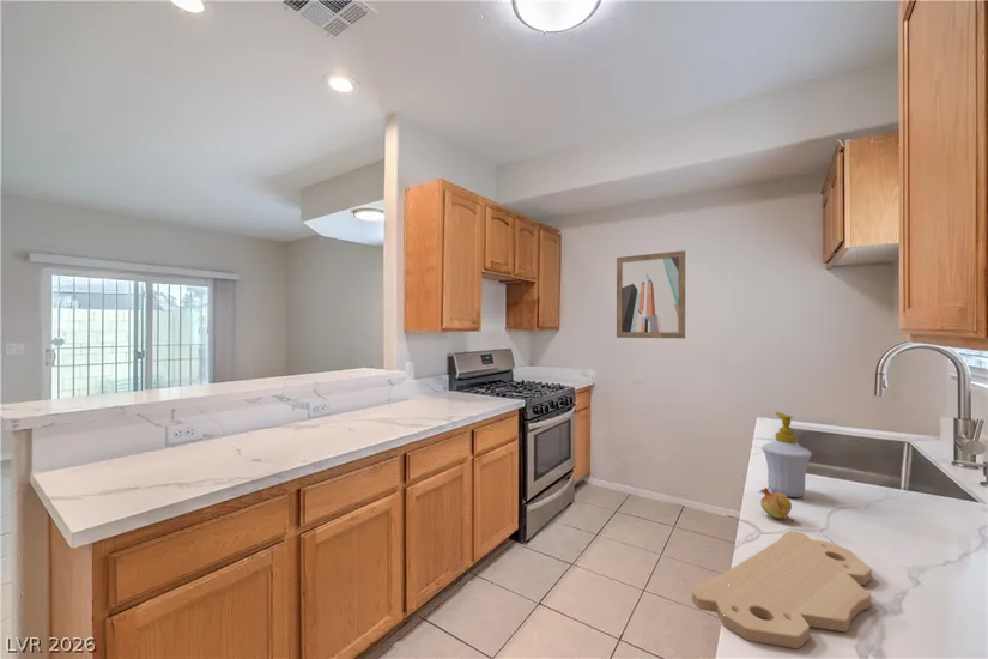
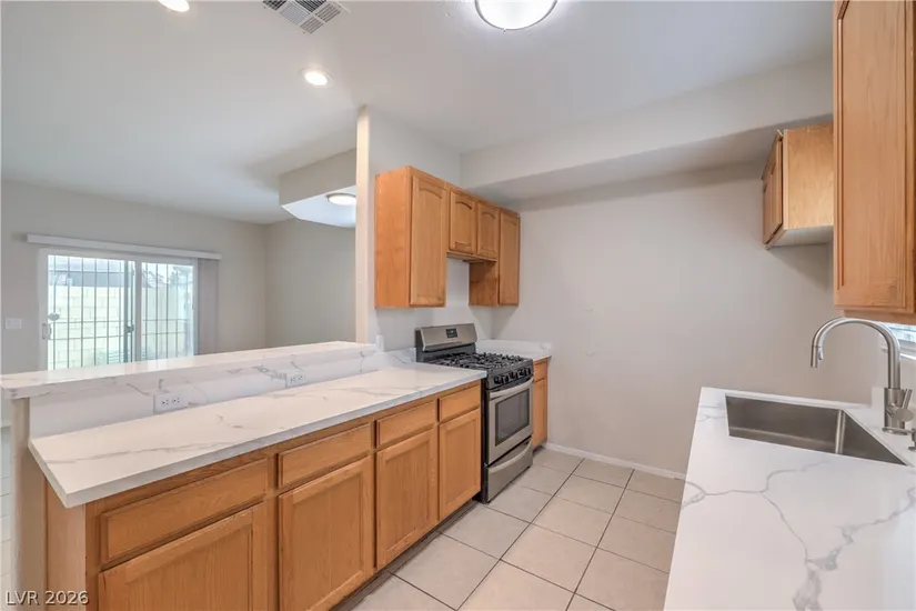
- cutting board [691,530,873,649]
- wall art [616,249,686,339]
- fruit [757,485,795,522]
- soap bottle [760,411,813,498]
